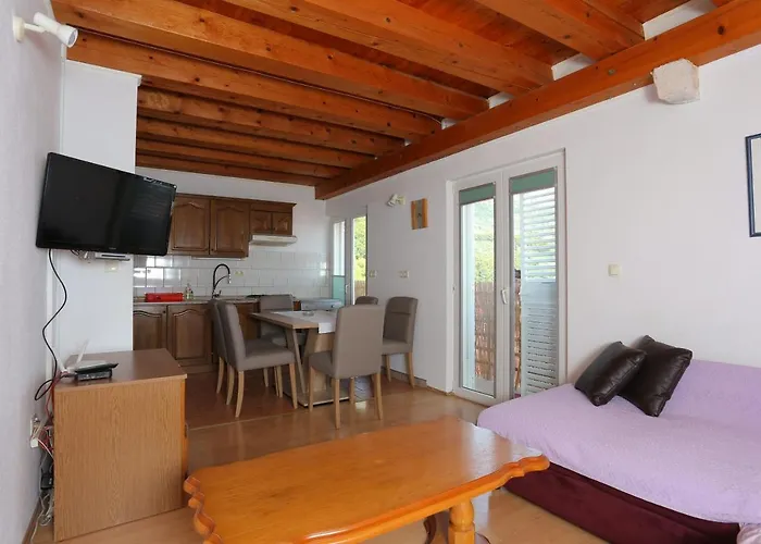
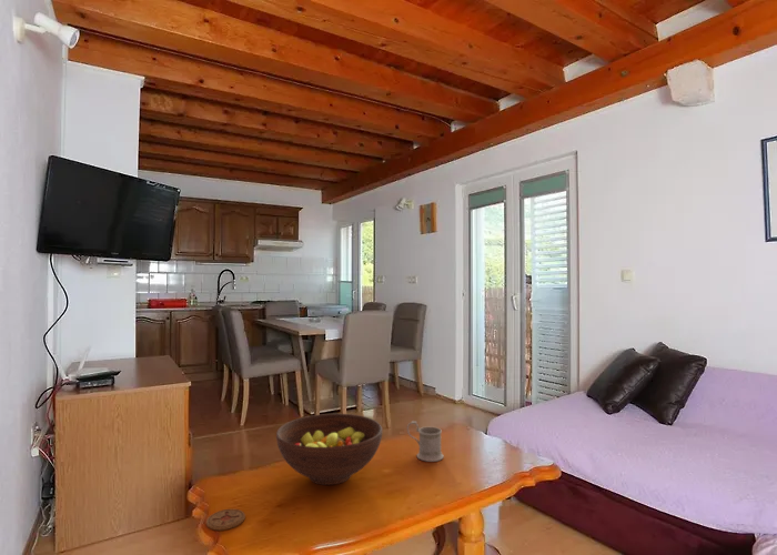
+ coaster [205,508,246,532]
+ fruit bowl [275,413,383,486]
+ mug [406,420,445,463]
